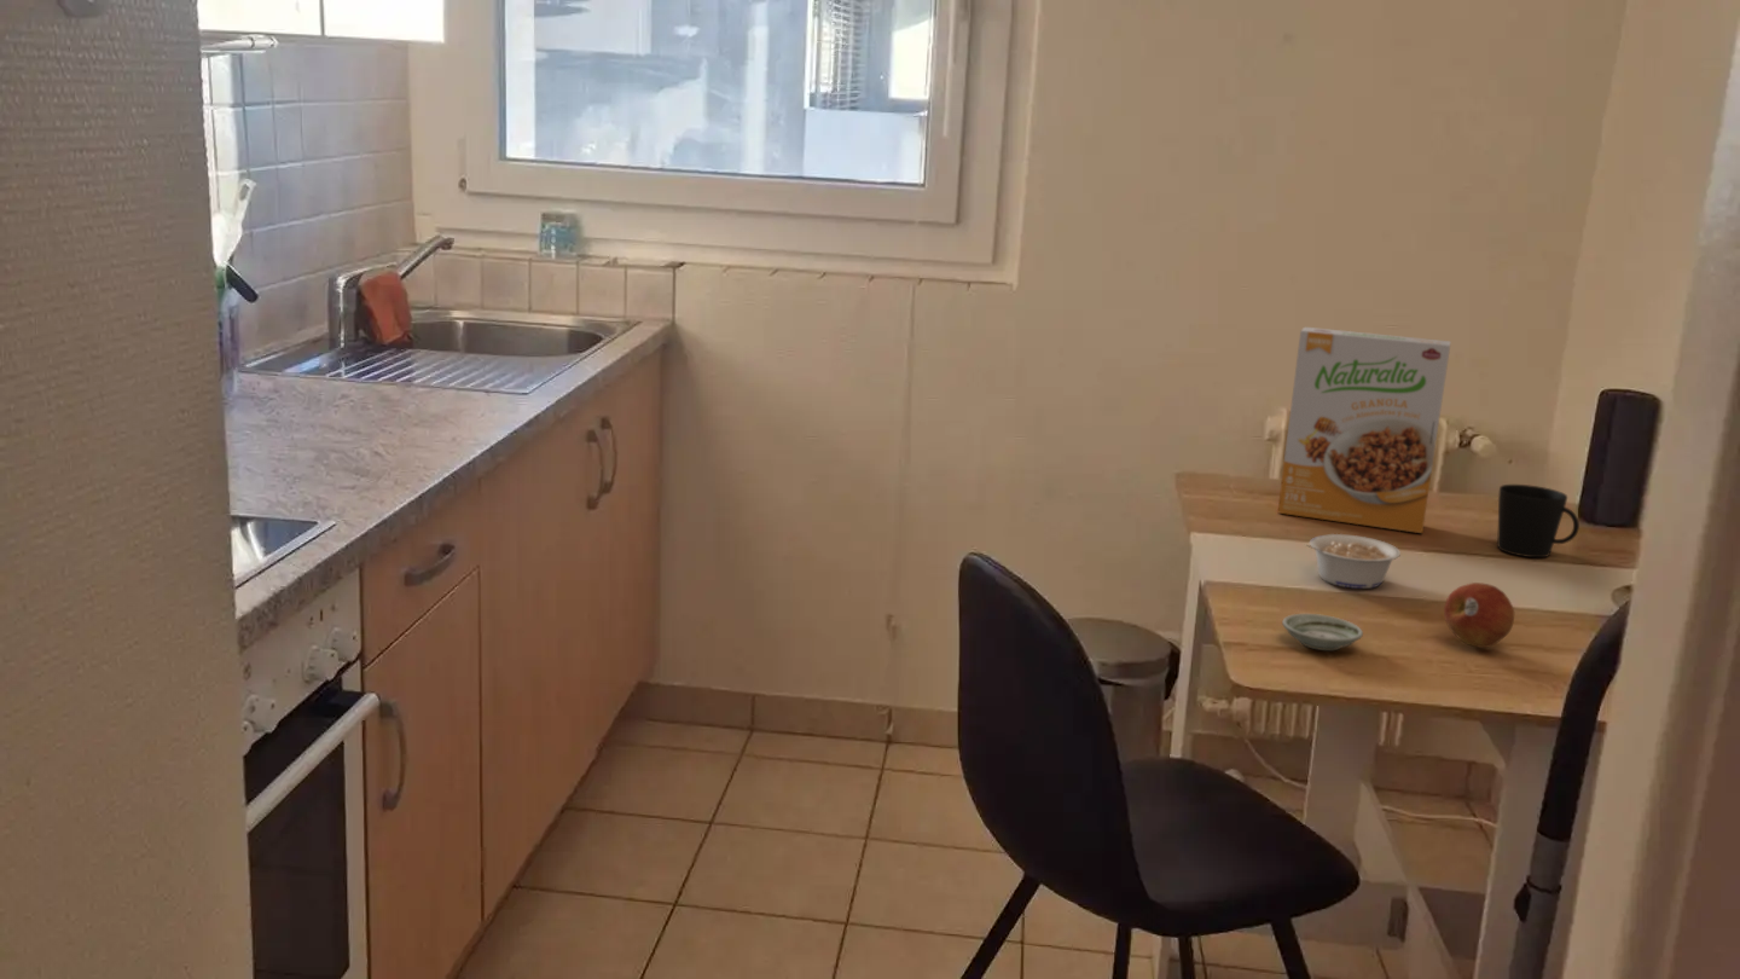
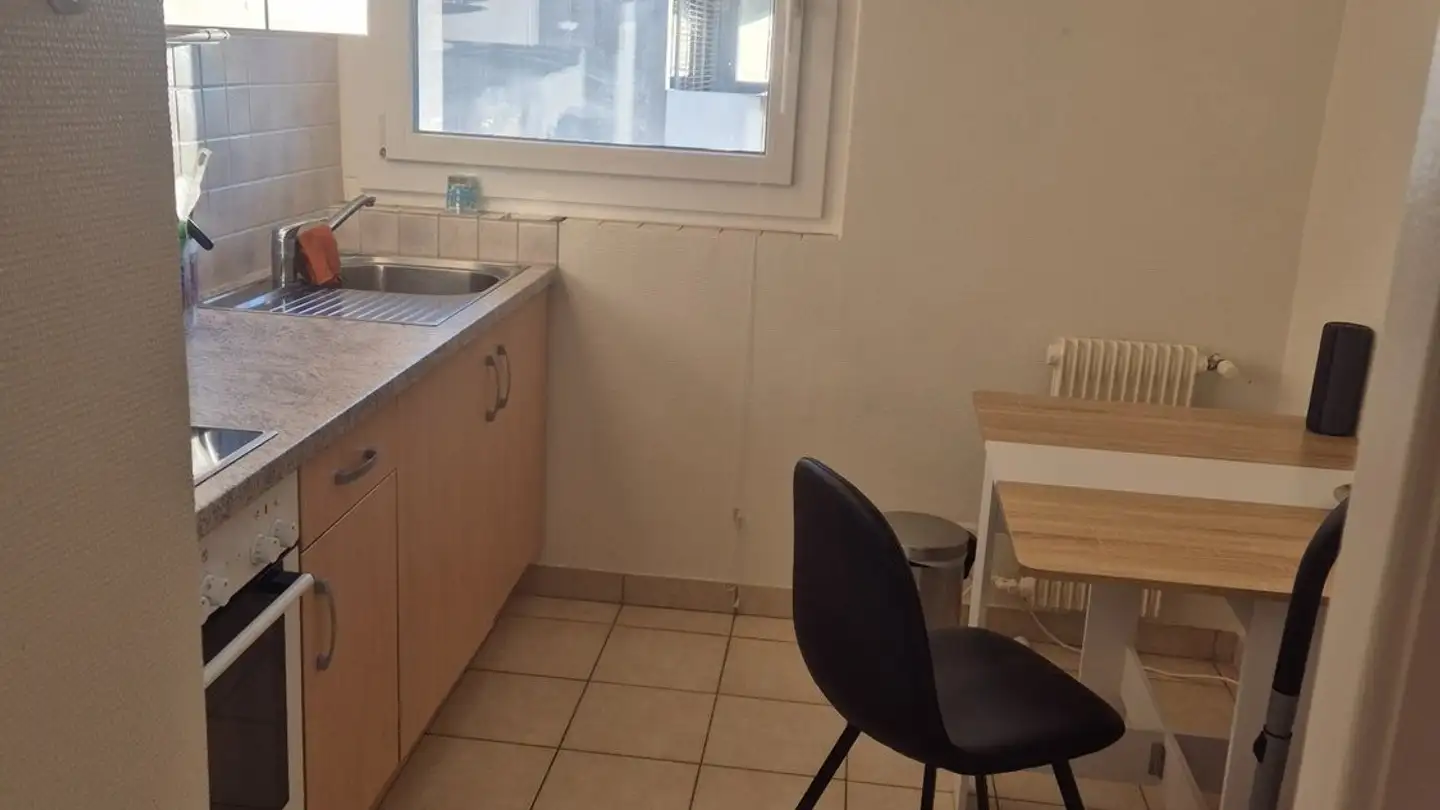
- fruit [1443,581,1515,649]
- saucer [1281,613,1364,651]
- cereal box [1277,326,1452,534]
- legume [1304,533,1402,590]
- cup [1496,483,1580,558]
